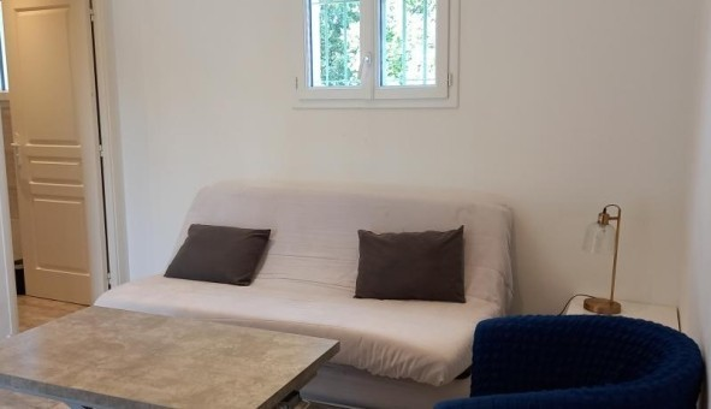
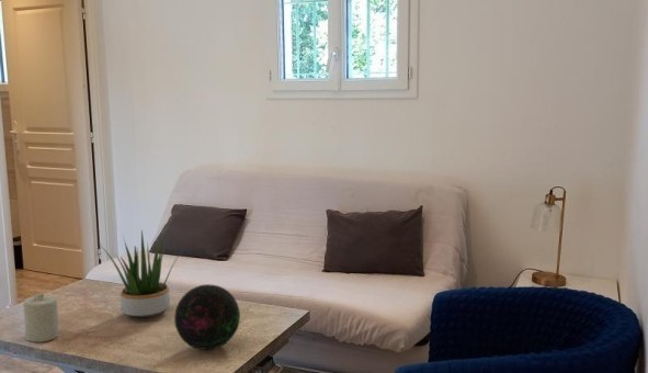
+ potted plant [100,228,185,319]
+ candle [22,292,60,343]
+ decorative orb [173,283,241,351]
